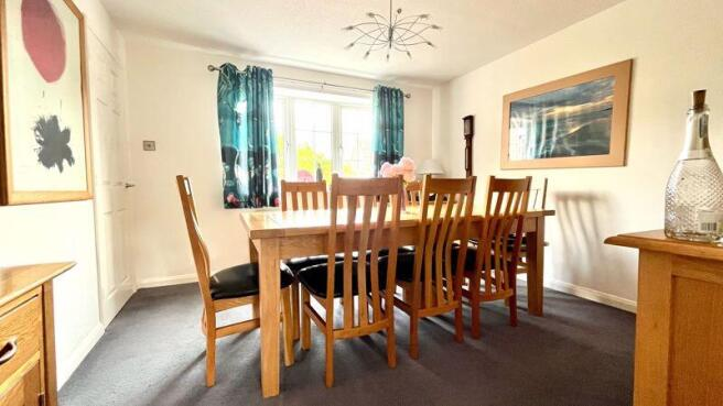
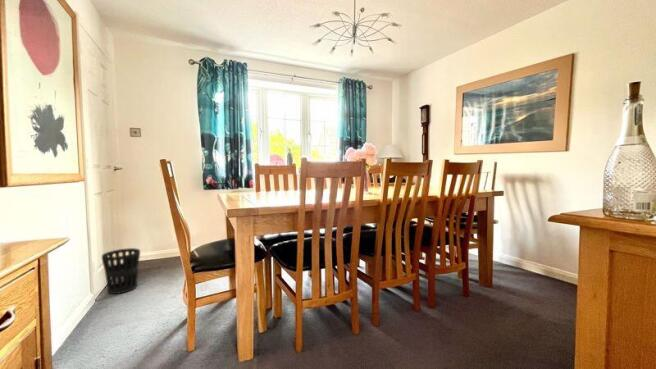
+ wastebasket [101,247,141,295]
